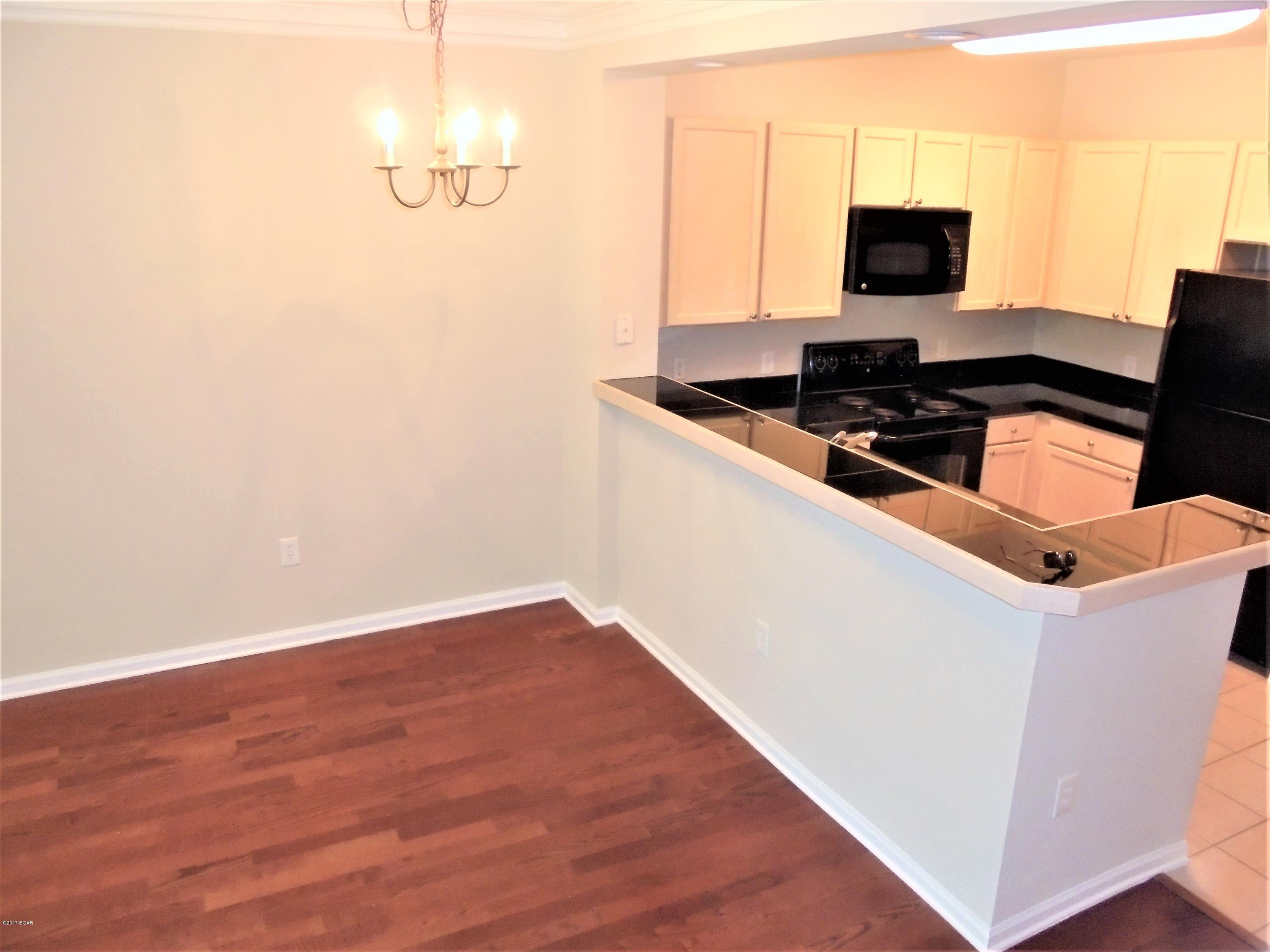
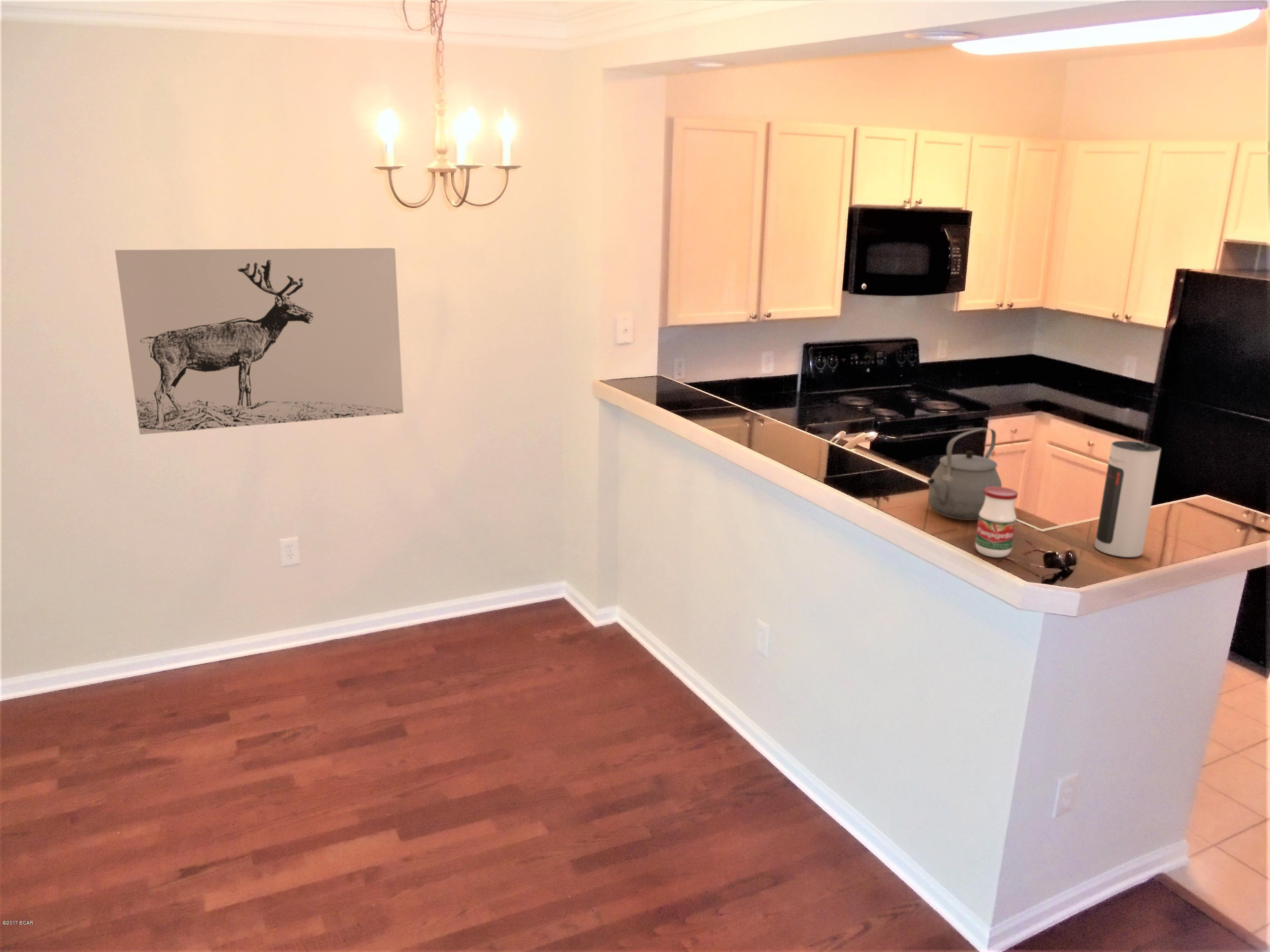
+ speaker [1094,441,1161,558]
+ tea kettle [927,428,1002,521]
+ wall art [115,248,404,435]
+ jar [975,486,1018,558]
